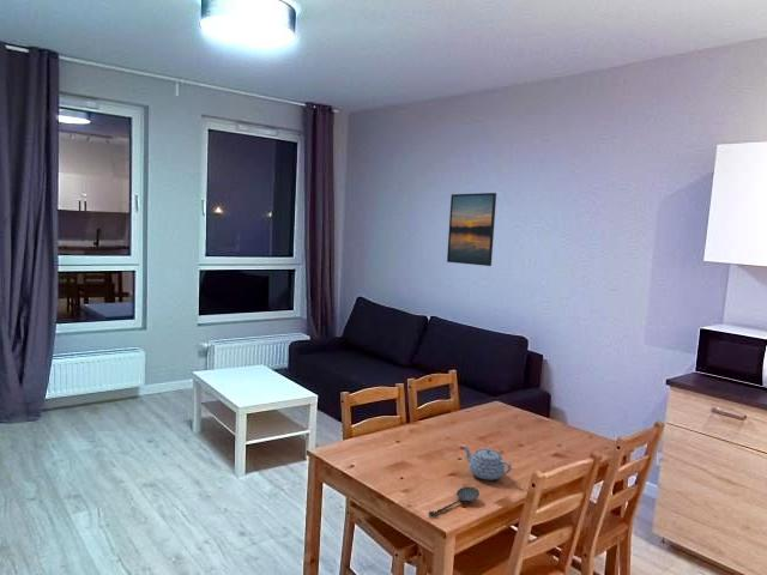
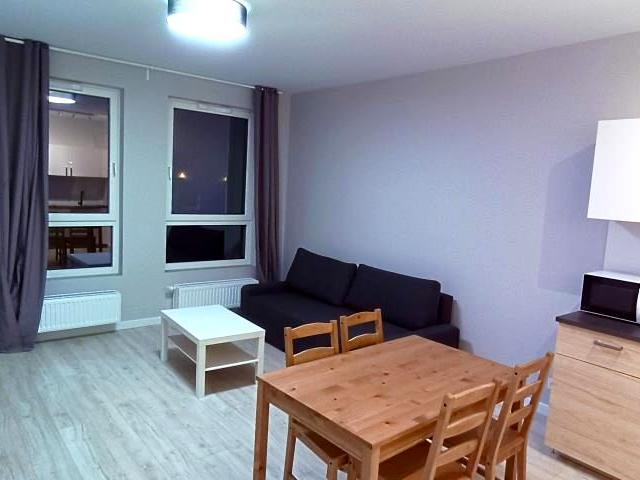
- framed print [446,192,497,267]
- teapot [461,444,513,482]
- spoon [427,485,481,518]
